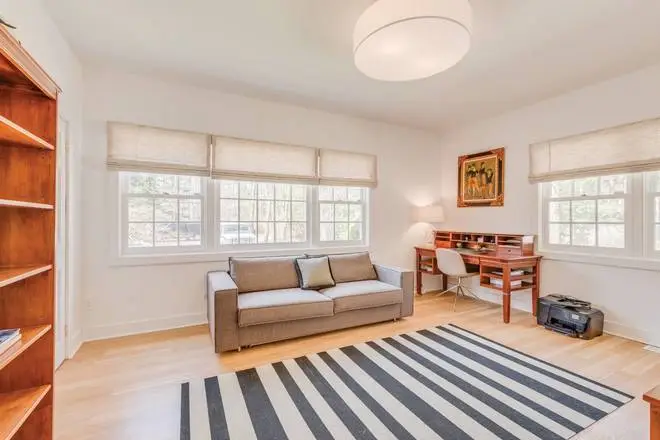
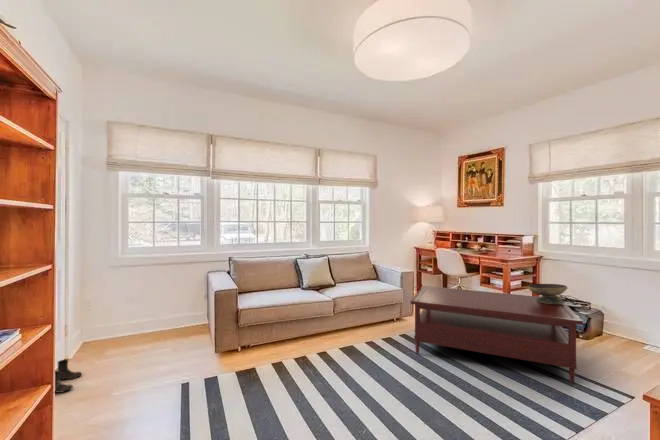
+ coffee table [410,285,584,384]
+ boots [54,358,83,394]
+ decorative bowl [526,283,569,304]
